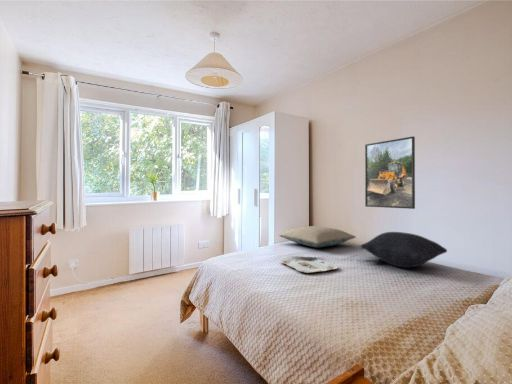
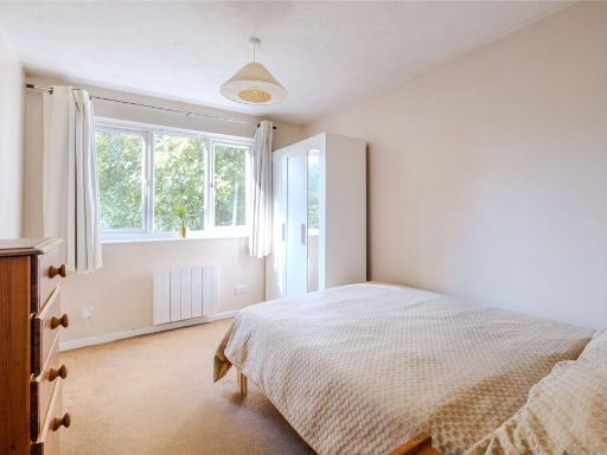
- pillow [360,231,448,269]
- serving tray [279,256,338,274]
- pillow [278,225,357,248]
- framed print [364,135,416,210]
